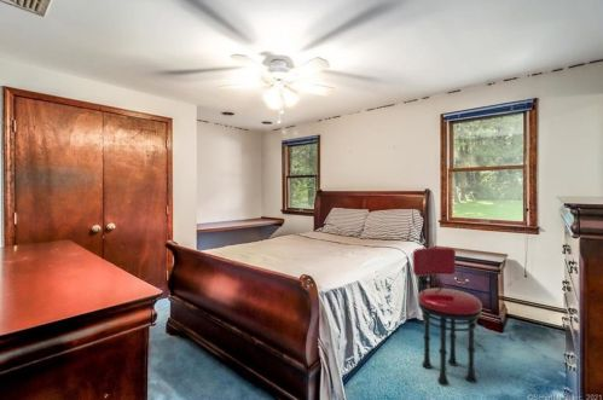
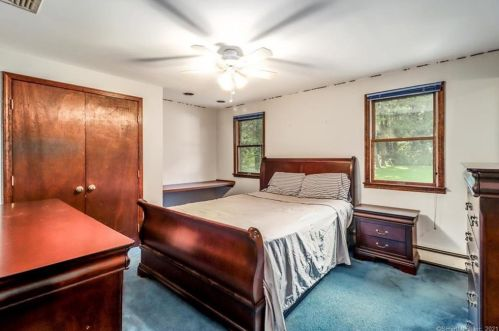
- stool [412,247,483,387]
